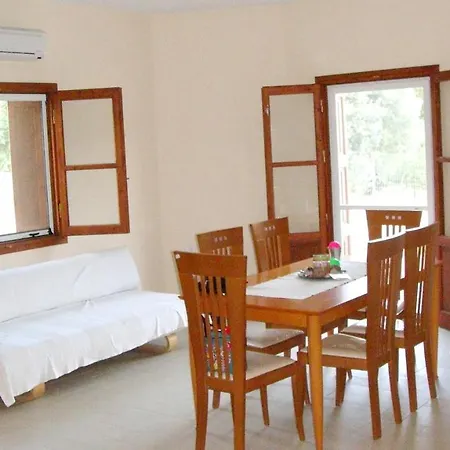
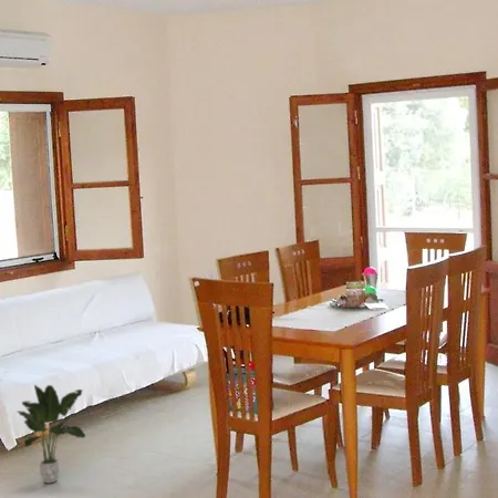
+ potted plant [15,384,86,485]
